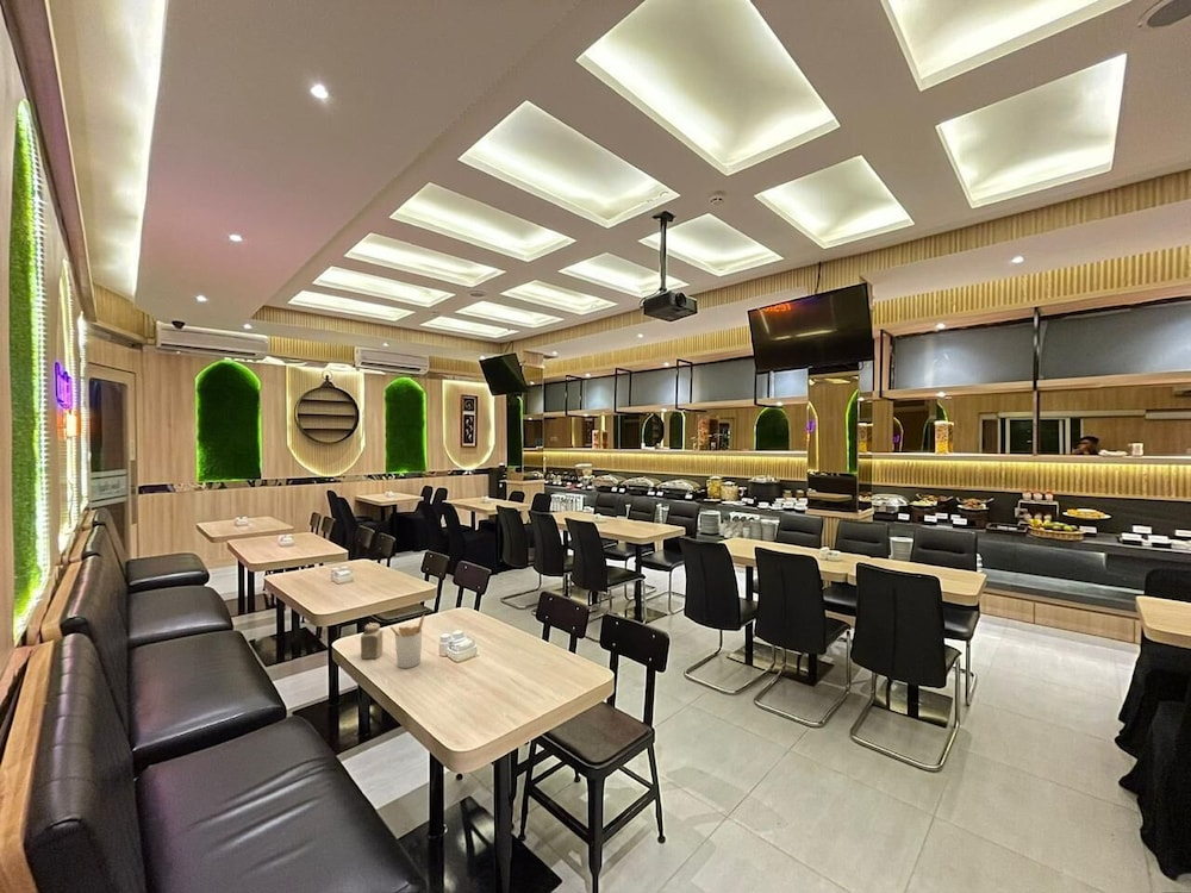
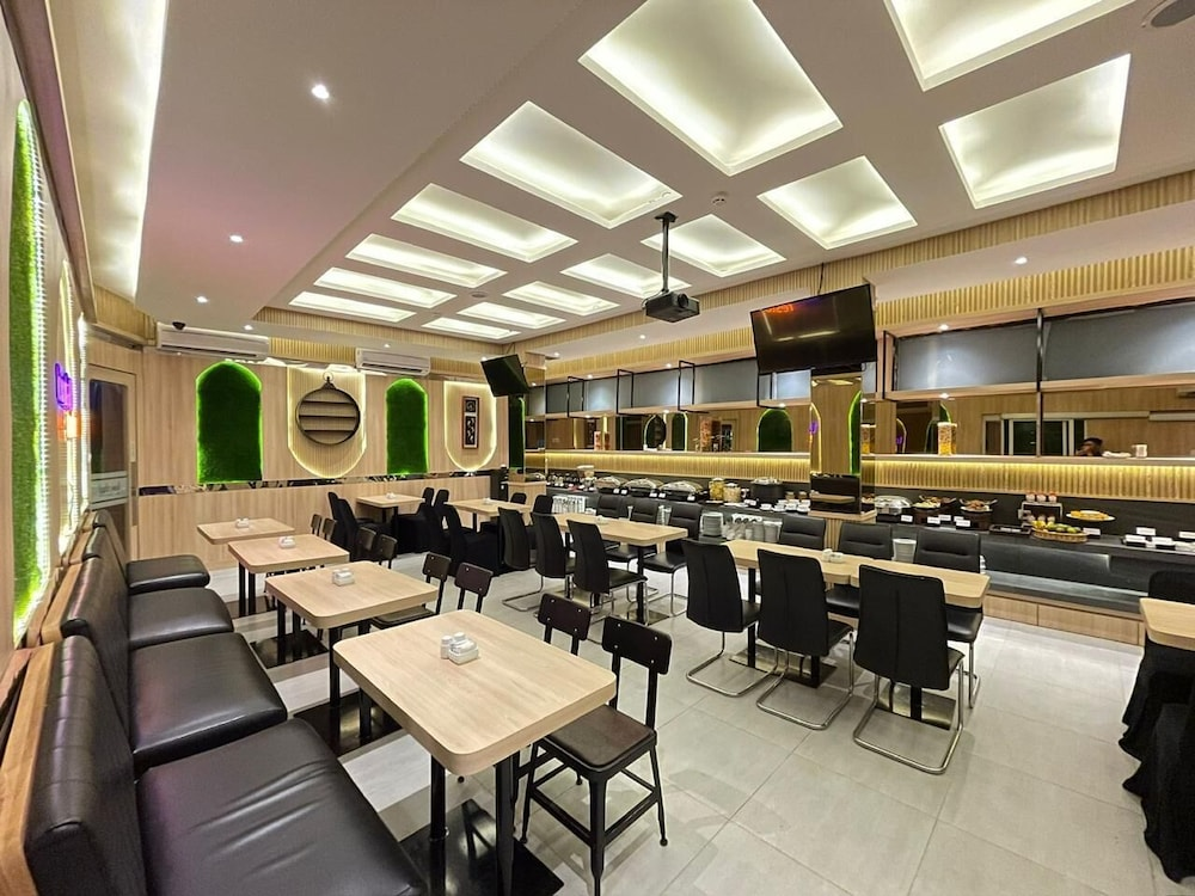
- utensil holder [388,614,425,669]
- salt shaker [360,622,384,660]
